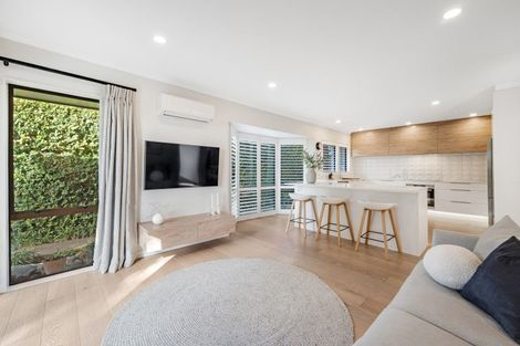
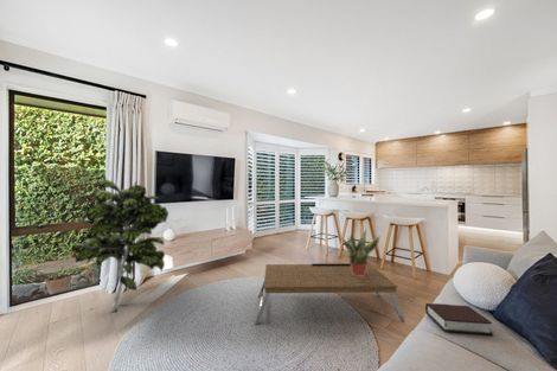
+ bible [424,302,494,335]
+ coffee table [254,262,406,325]
+ potted plant [341,229,380,276]
+ indoor plant [70,178,169,313]
